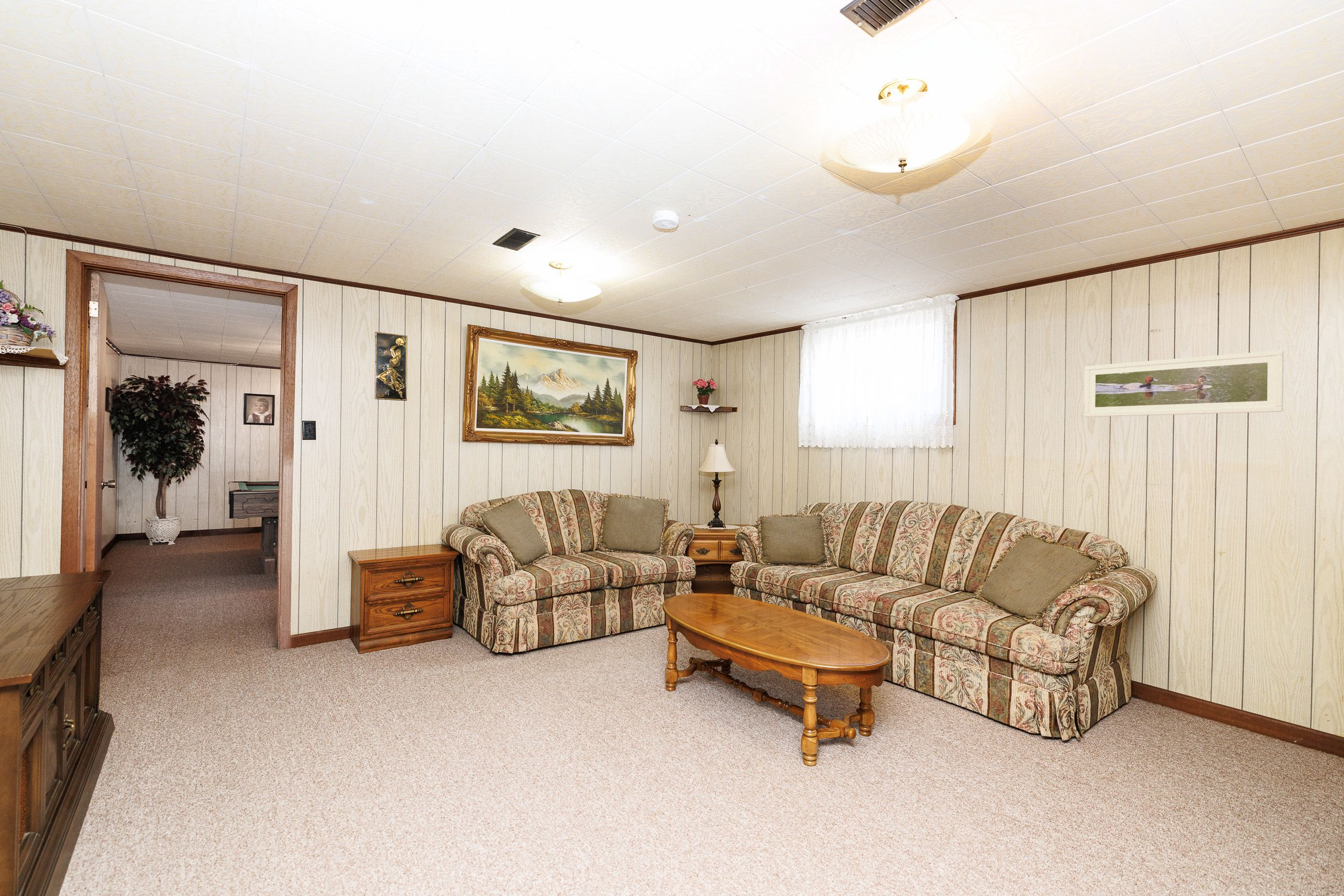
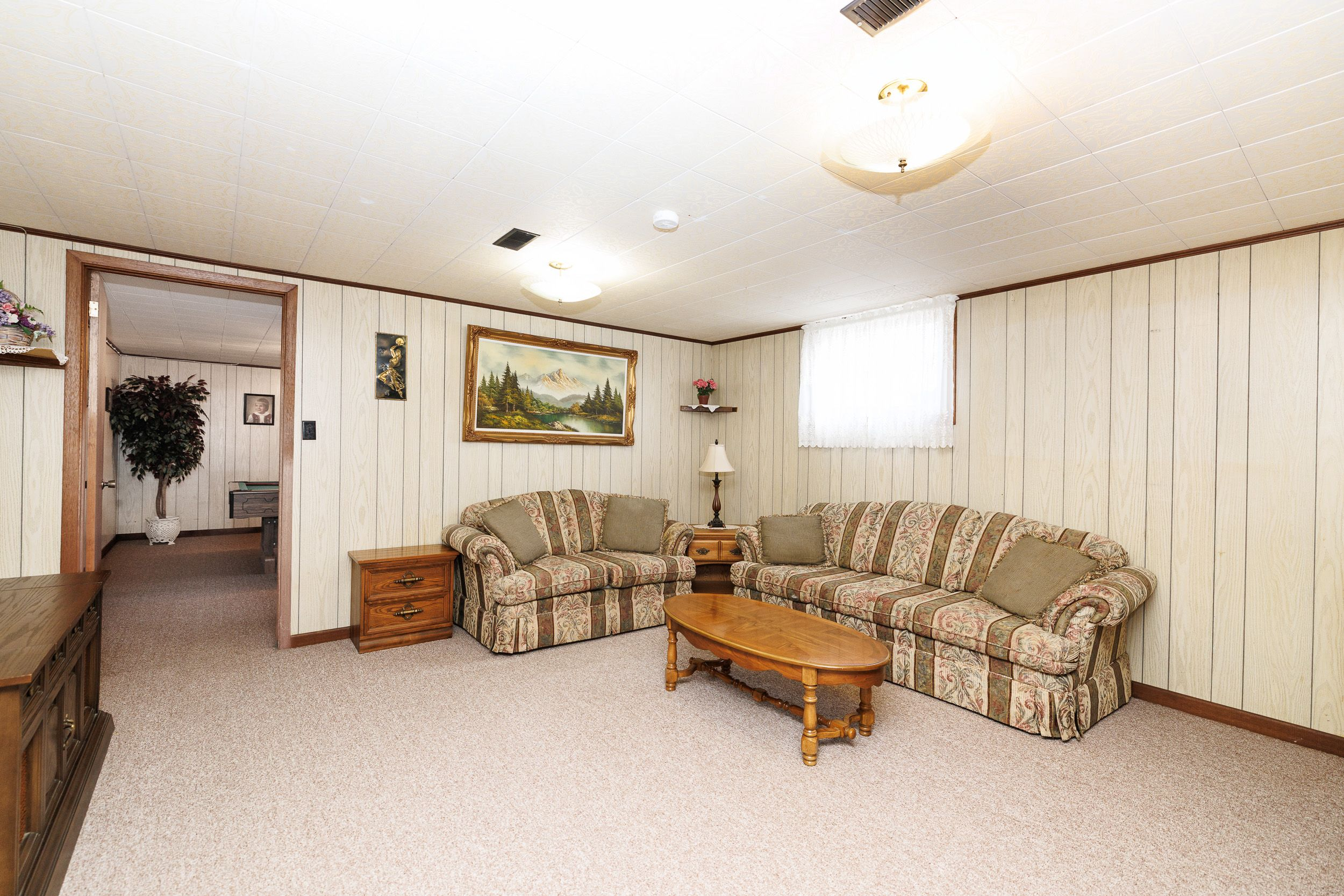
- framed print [1084,349,1284,418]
